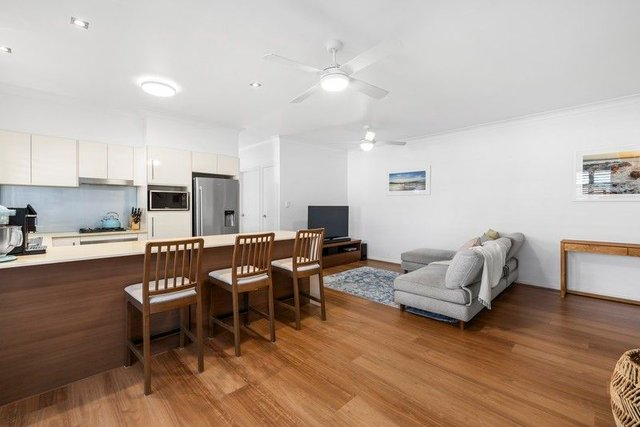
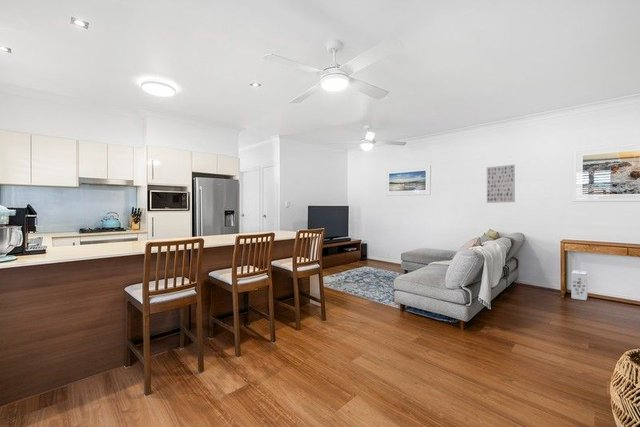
+ cardboard box [570,269,588,301]
+ wall art [486,164,516,204]
